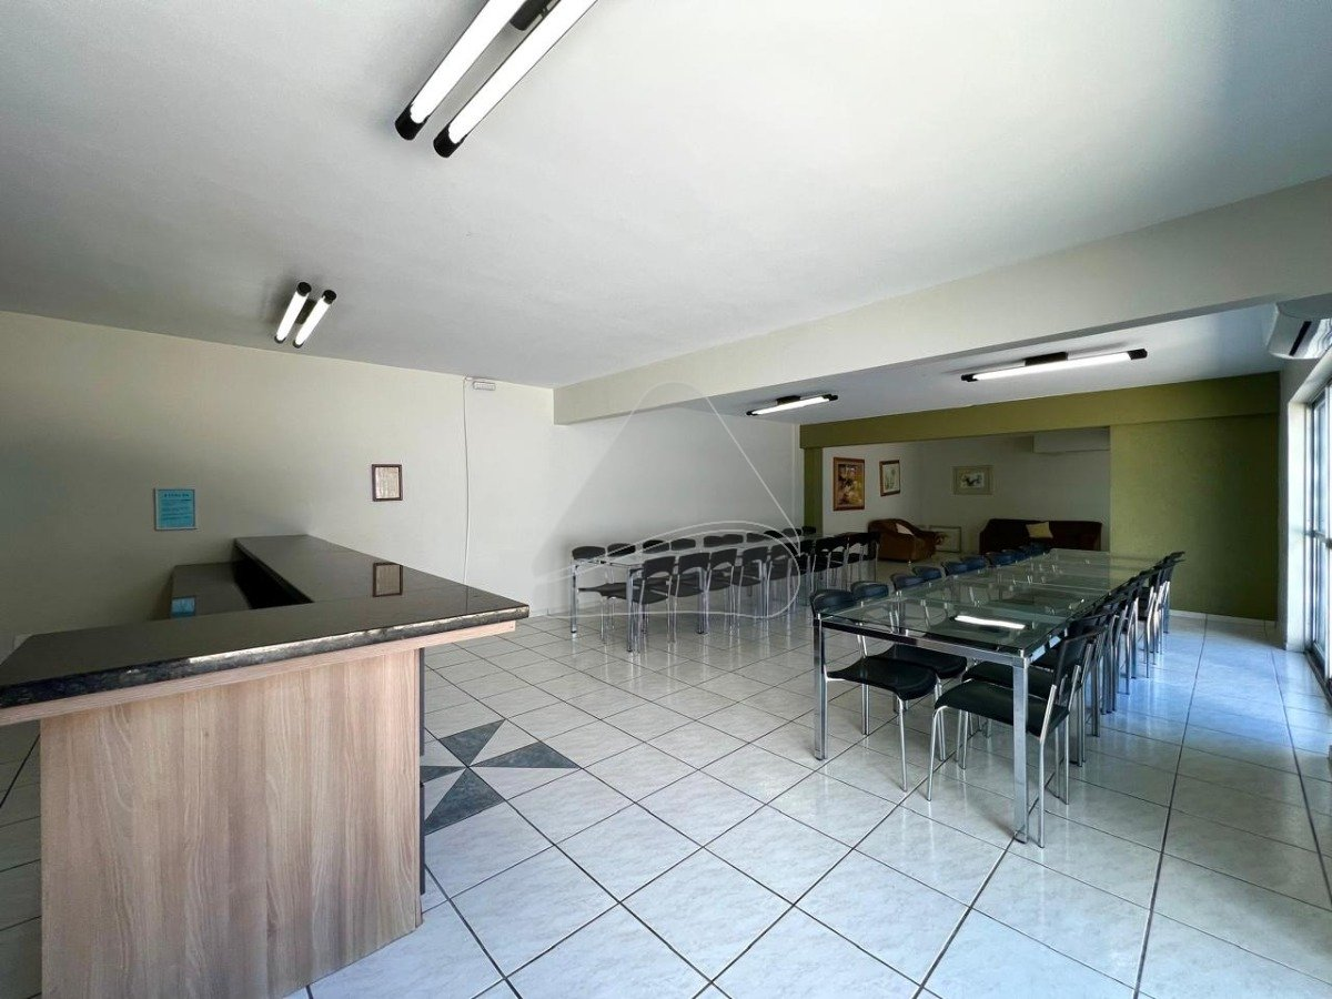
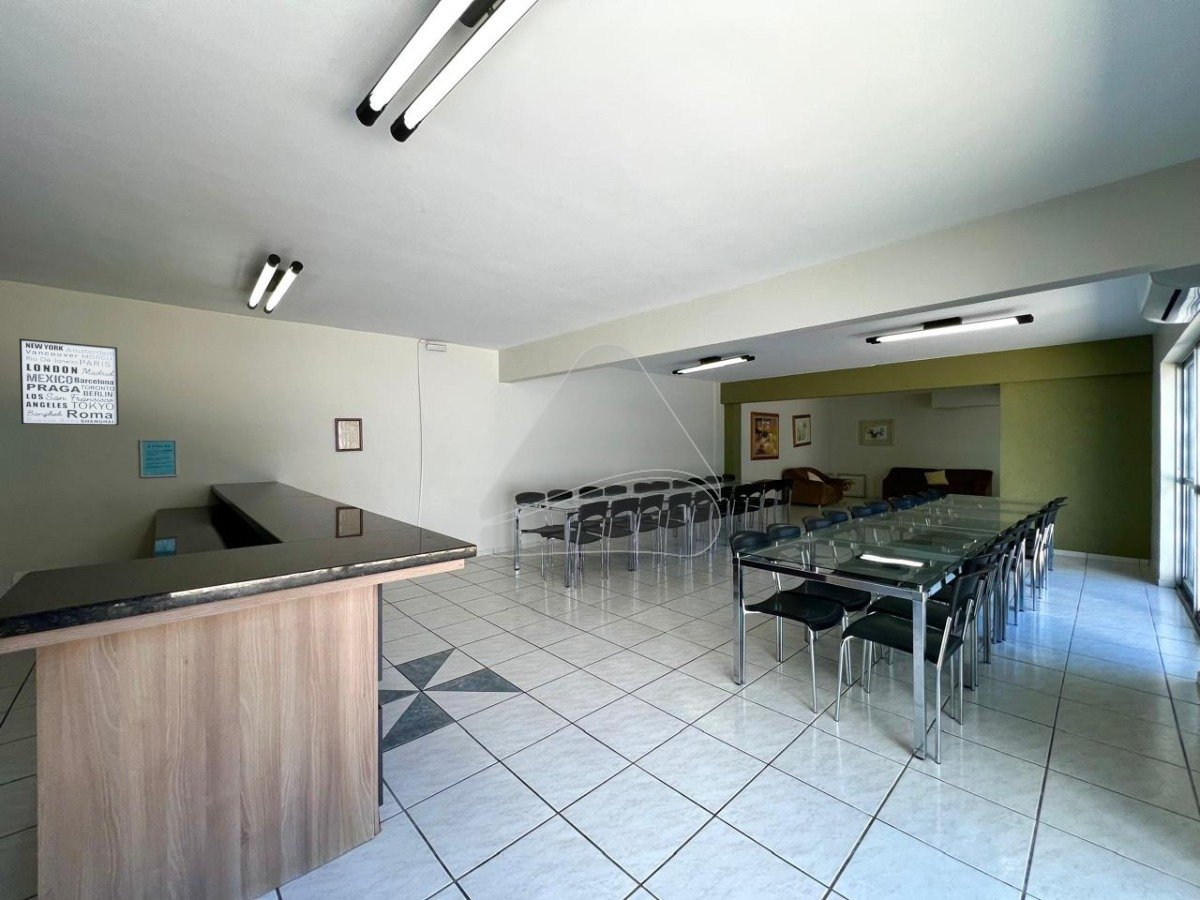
+ wall art [18,337,120,427]
